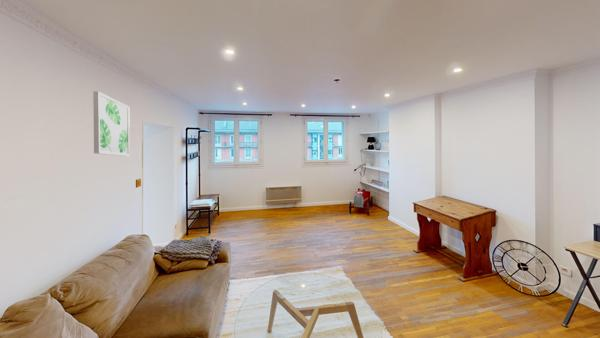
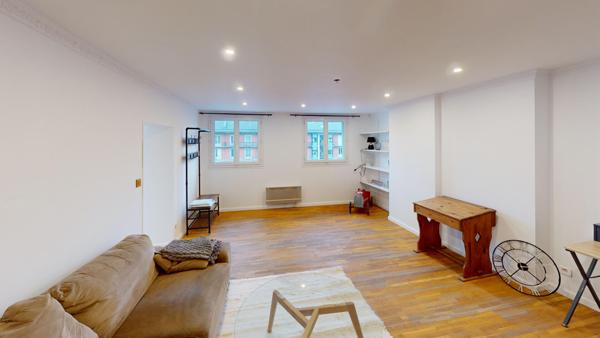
- wall art [92,90,131,157]
